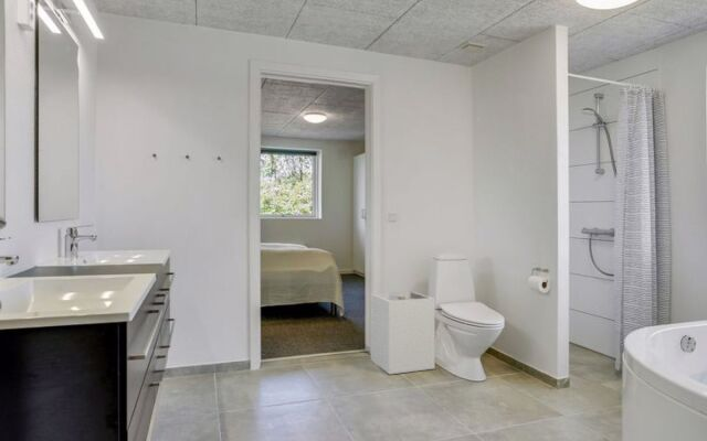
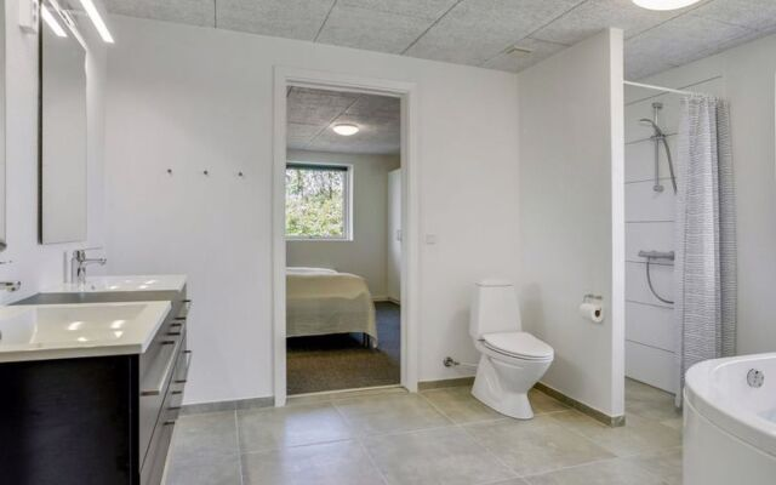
- laundry hamper [369,291,436,376]
